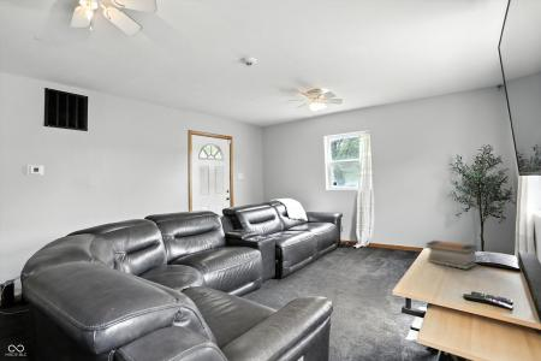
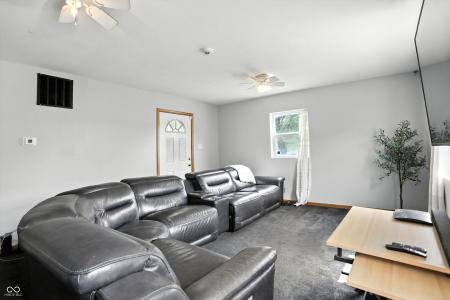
- book stack [424,239,477,271]
